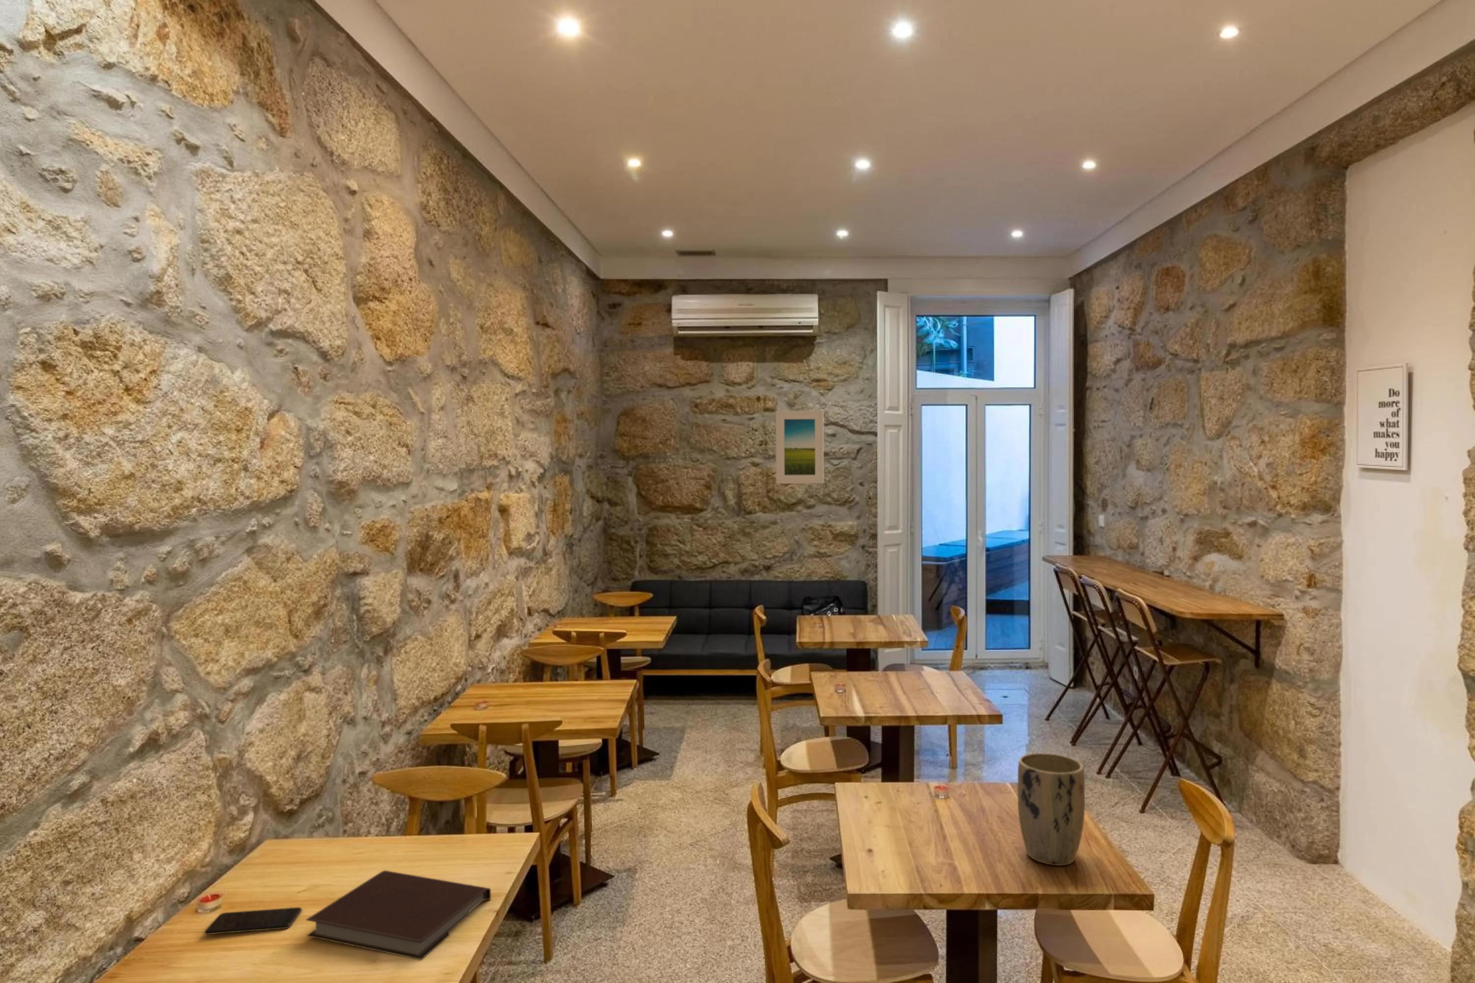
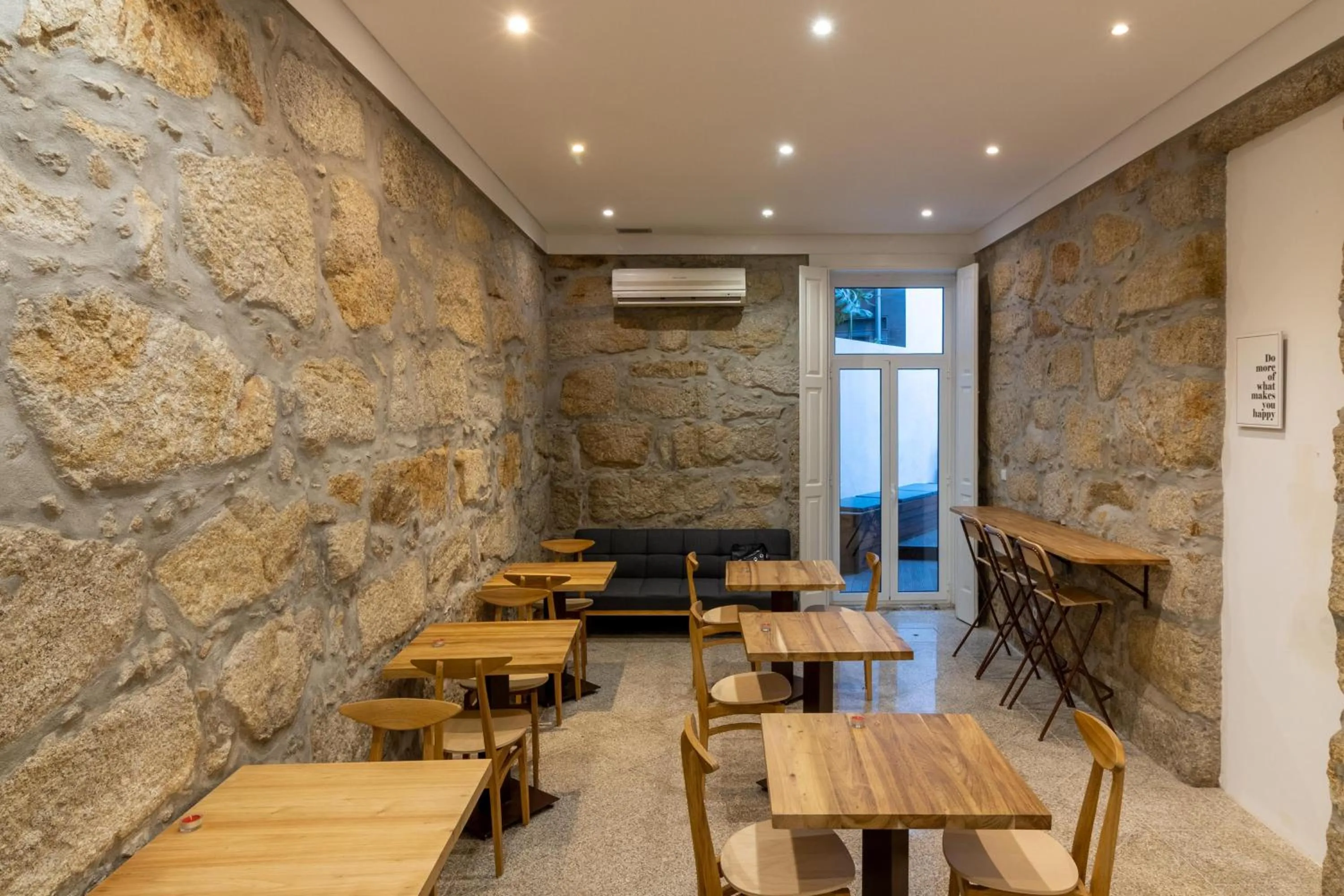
- notebook [305,870,492,960]
- smartphone [204,907,303,935]
- plant pot [1016,753,1085,866]
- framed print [775,410,824,484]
